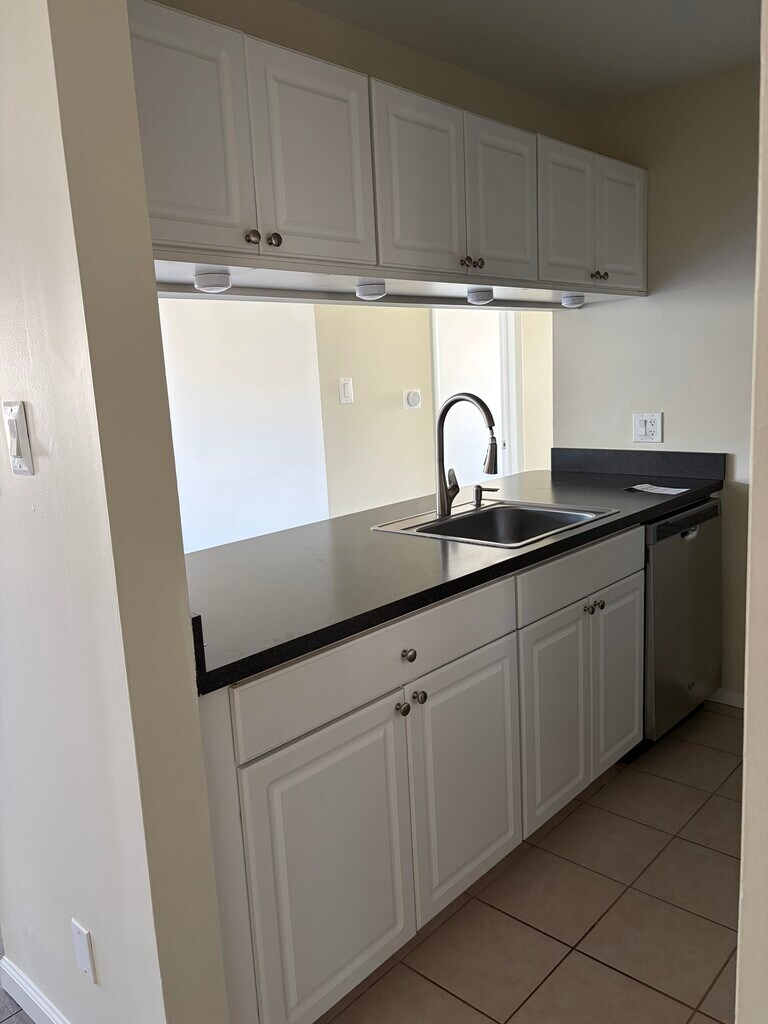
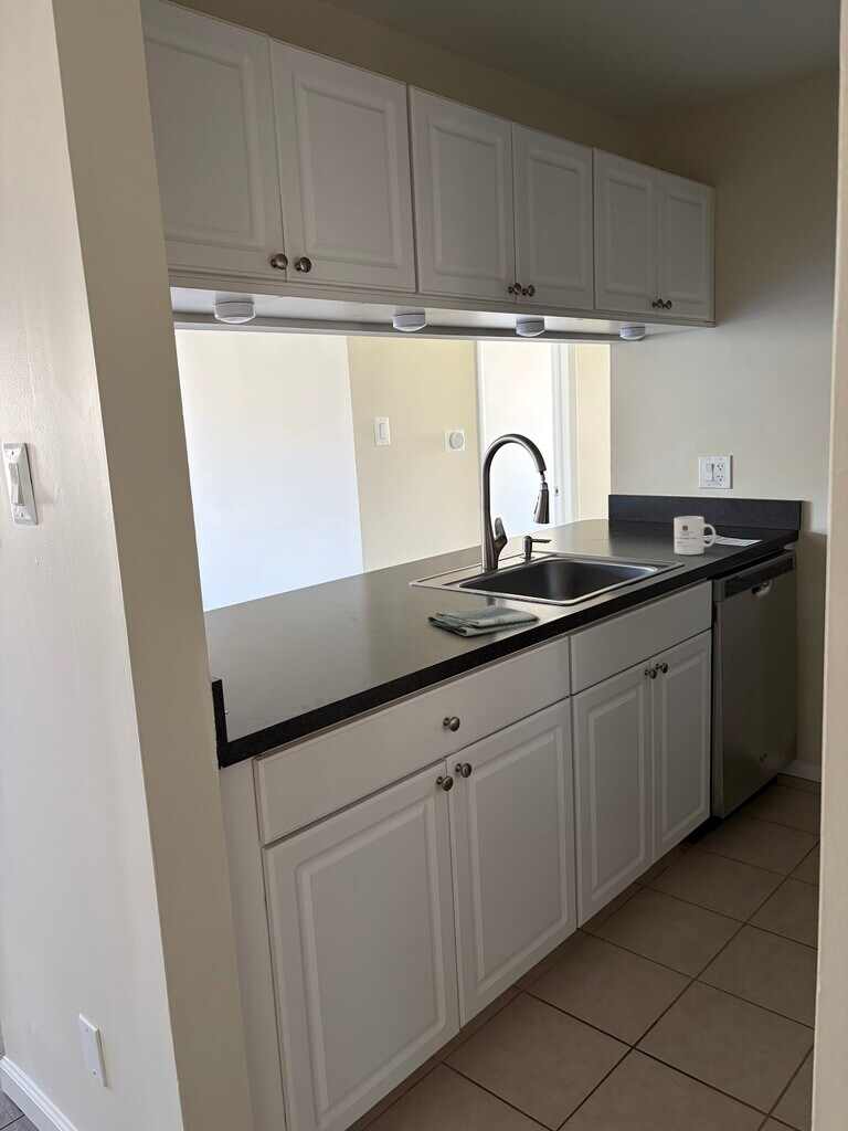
+ dish towel [426,604,541,637]
+ mug [674,515,717,556]
